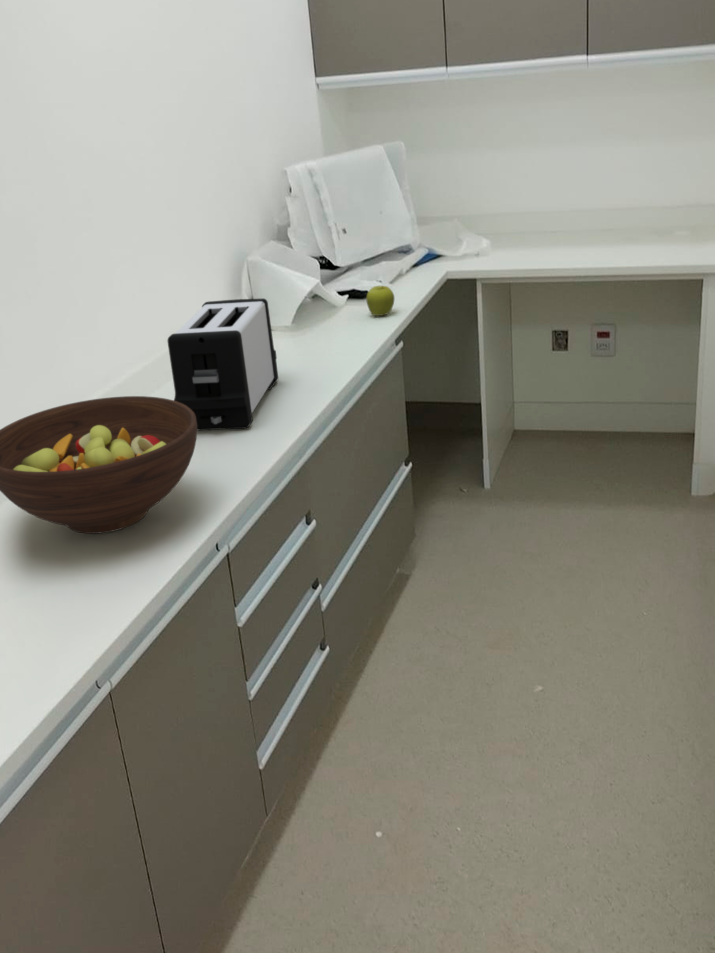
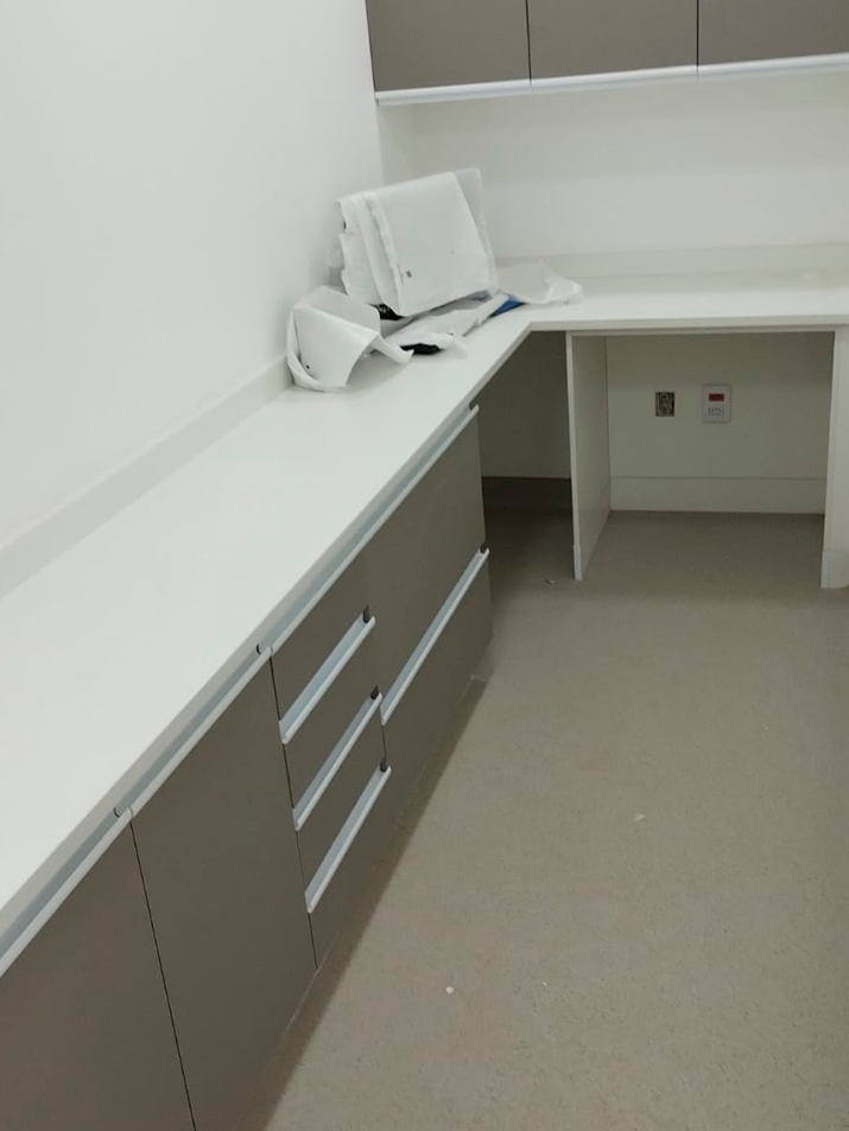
- fruit [365,285,395,317]
- fruit bowl [0,395,198,535]
- toaster [167,297,279,431]
